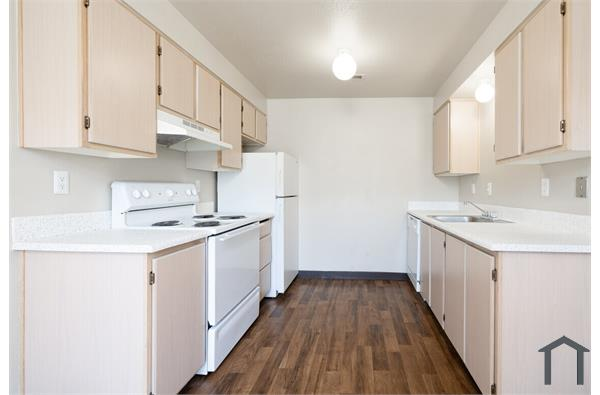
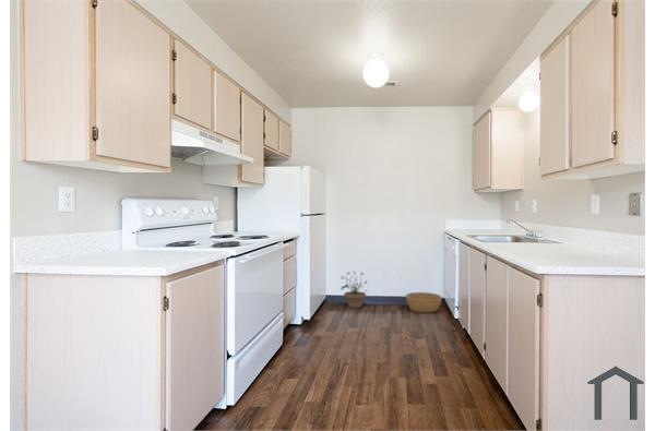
+ basket [404,291,443,313]
+ potted plant [341,271,369,309]
